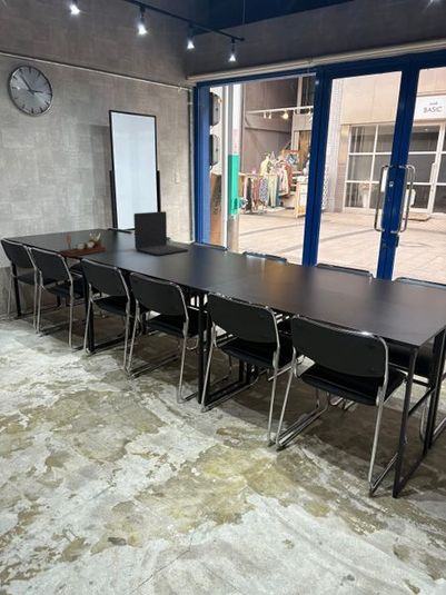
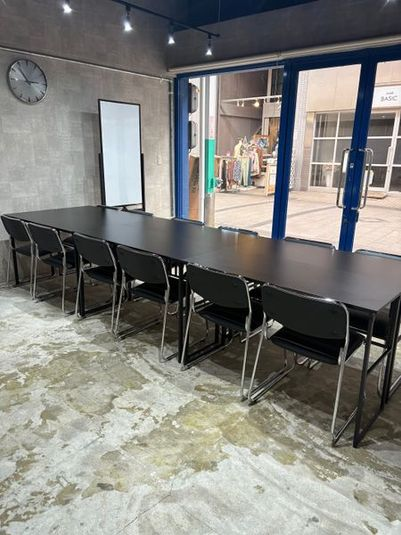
- desk organizer [58,231,107,258]
- laptop [132,210,189,257]
